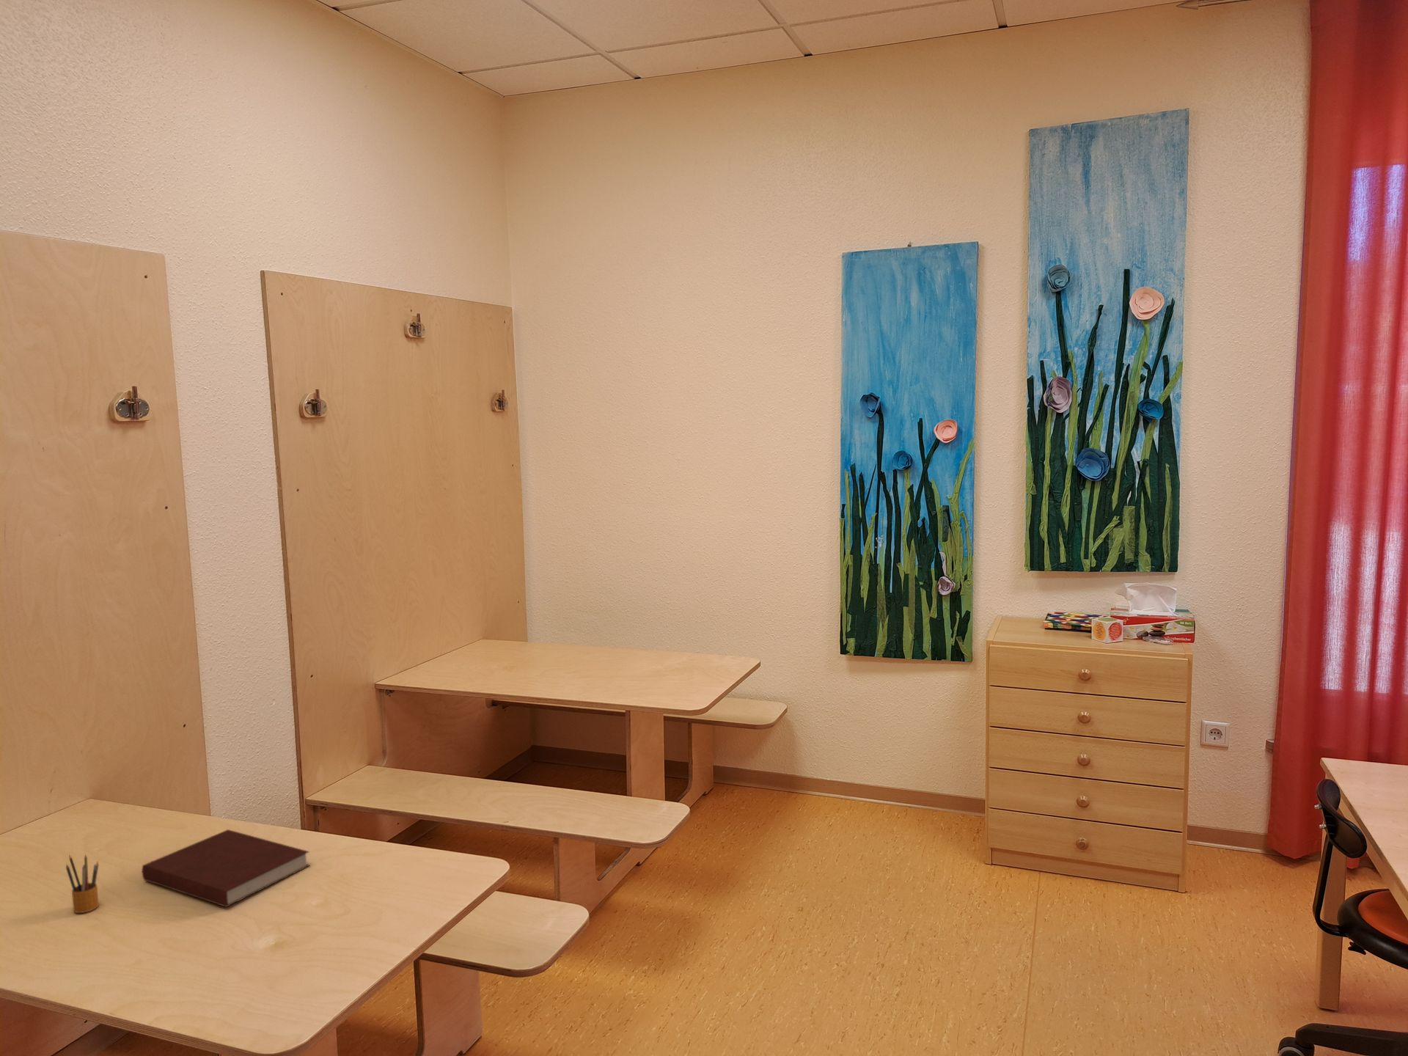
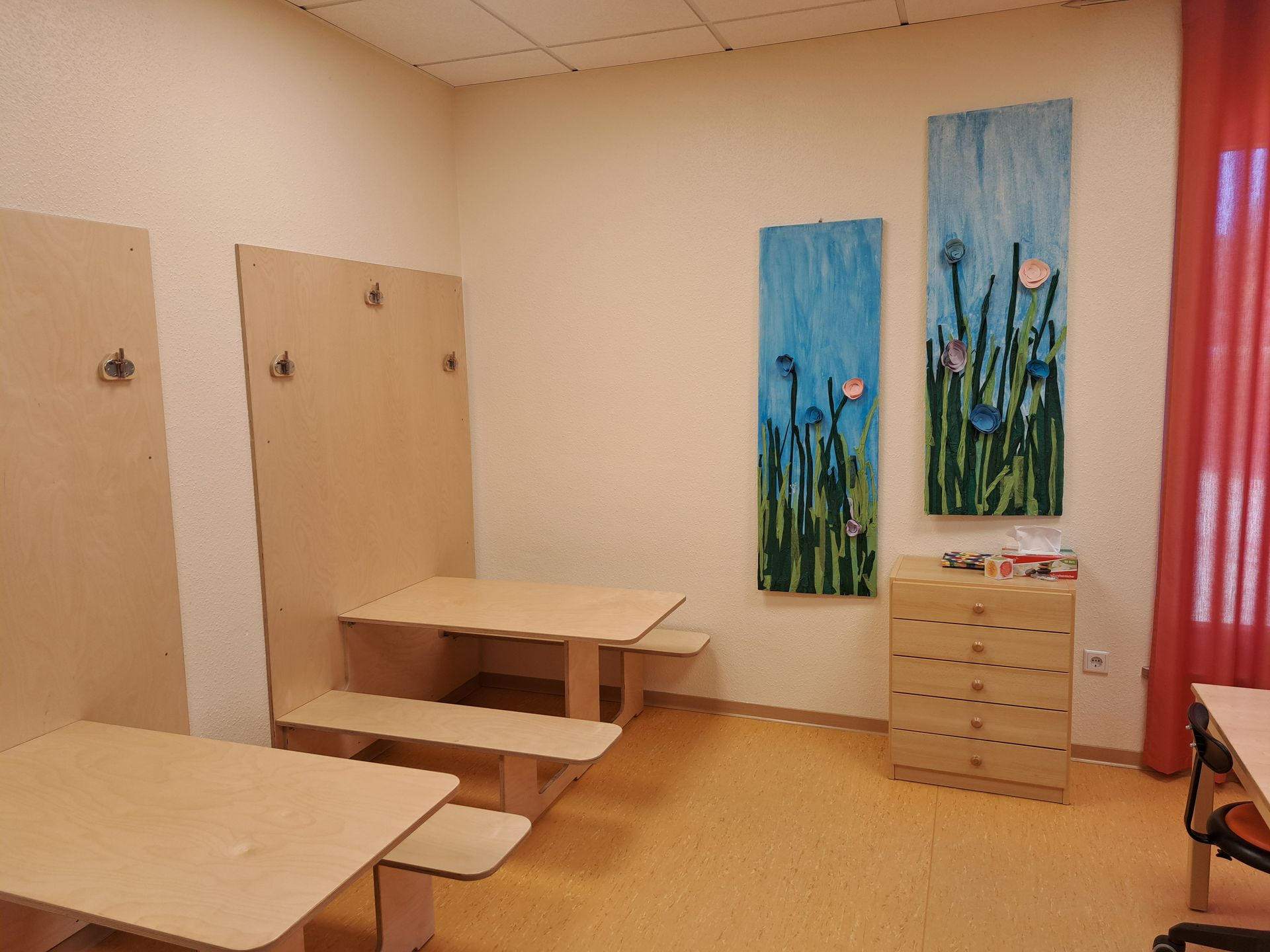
- pencil box [65,854,100,914]
- notebook [142,829,310,907]
